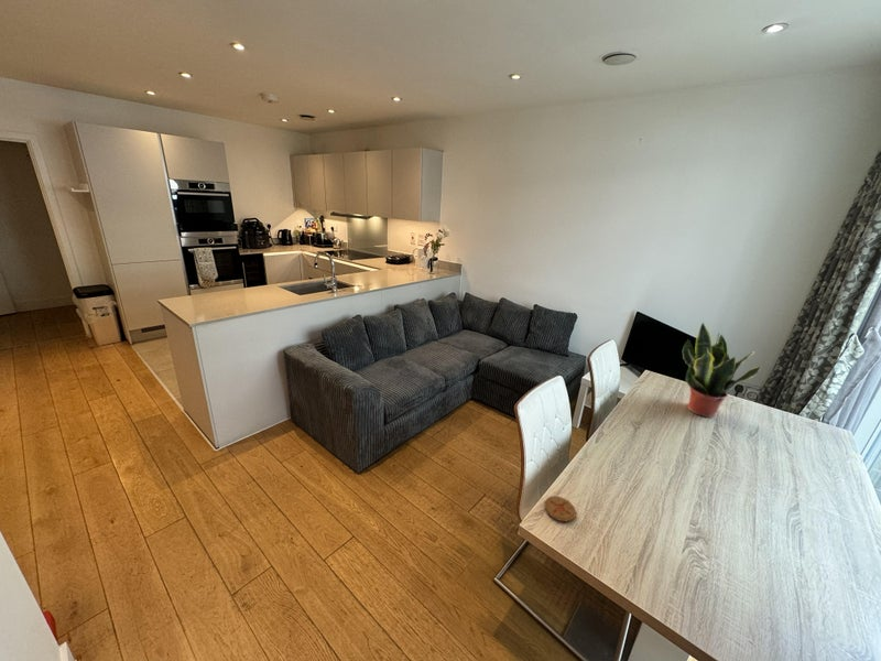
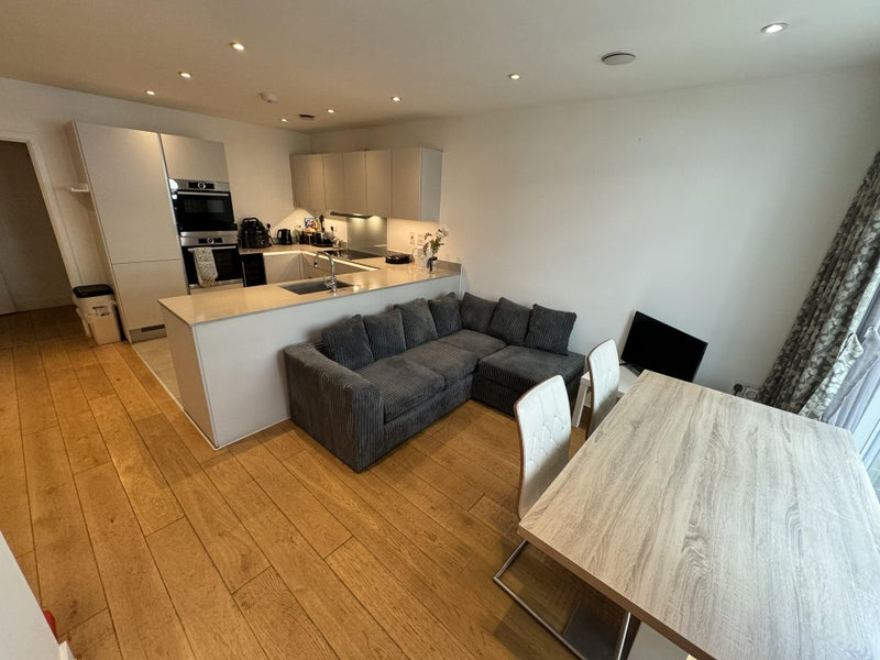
- potted plant [682,322,762,419]
- coaster [543,495,577,523]
